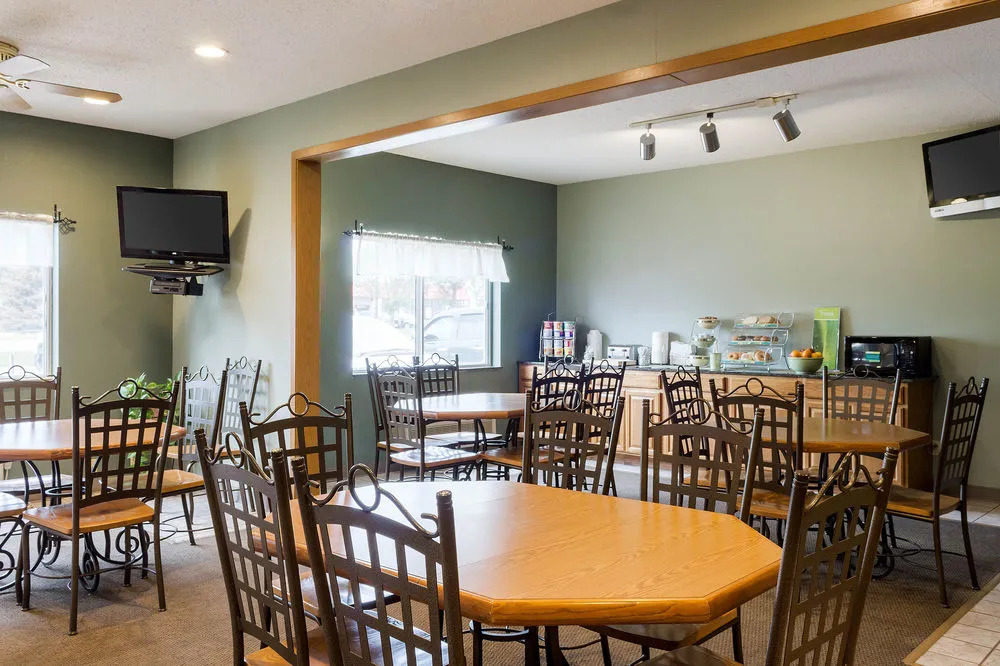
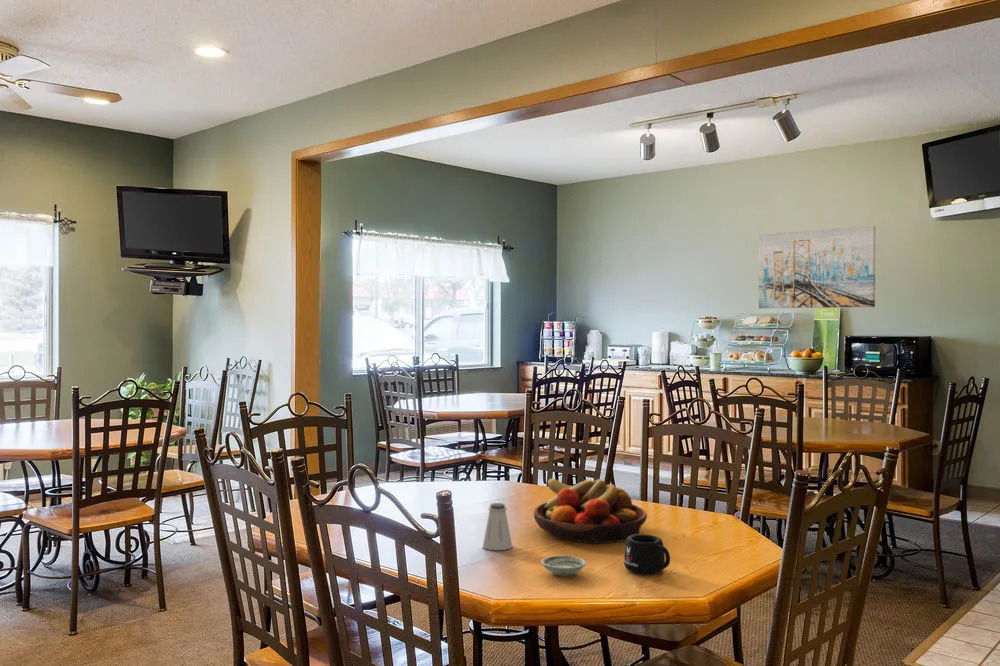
+ saltshaker [482,502,513,551]
+ fruit bowl [533,478,648,545]
+ saucer [540,555,587,577]
+ wall art [758,225,876,309]
+ mug [623,533,671,575]
